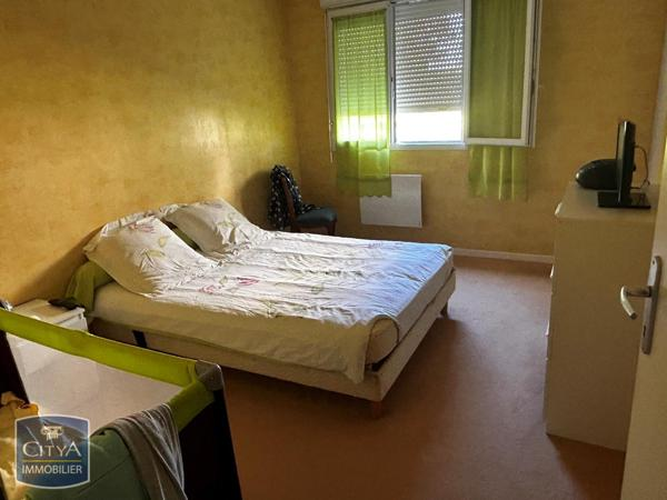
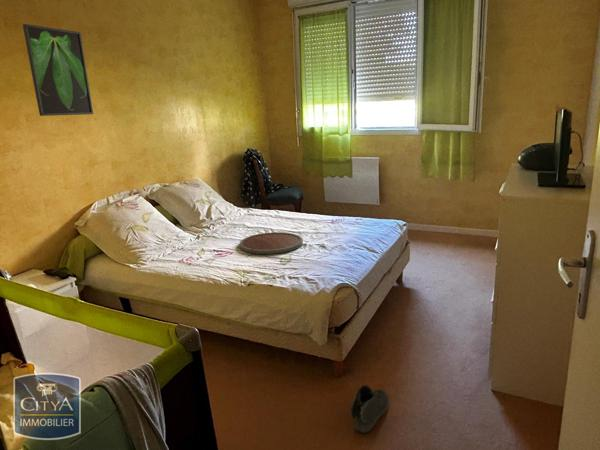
+ tray [238,231,304,255]
+ sneaker [349,384,390,434]
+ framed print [22,23,94,117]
